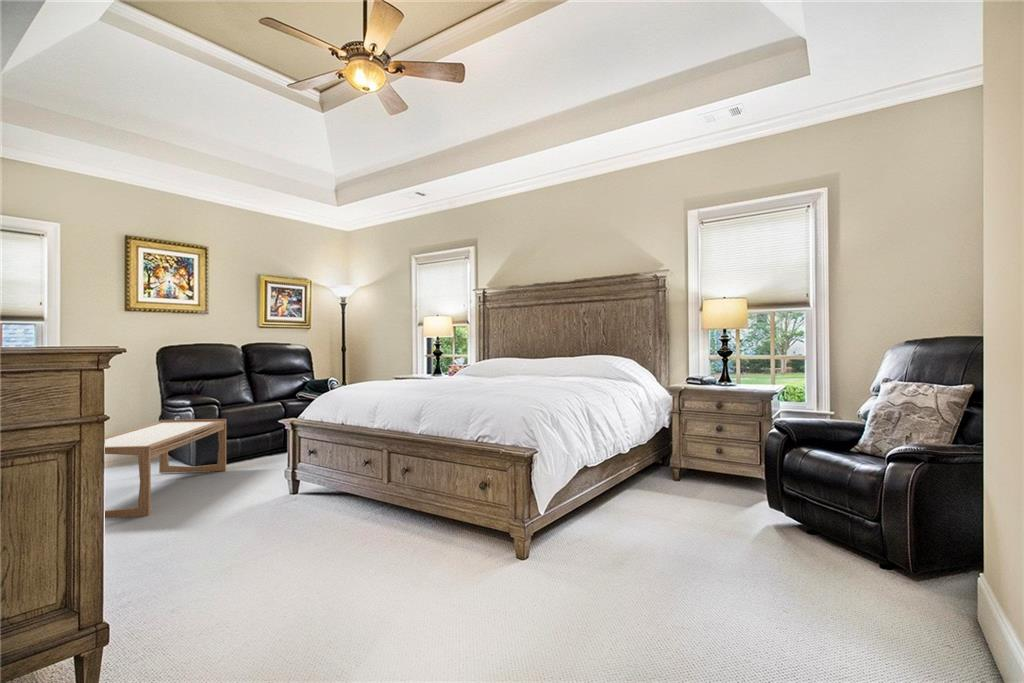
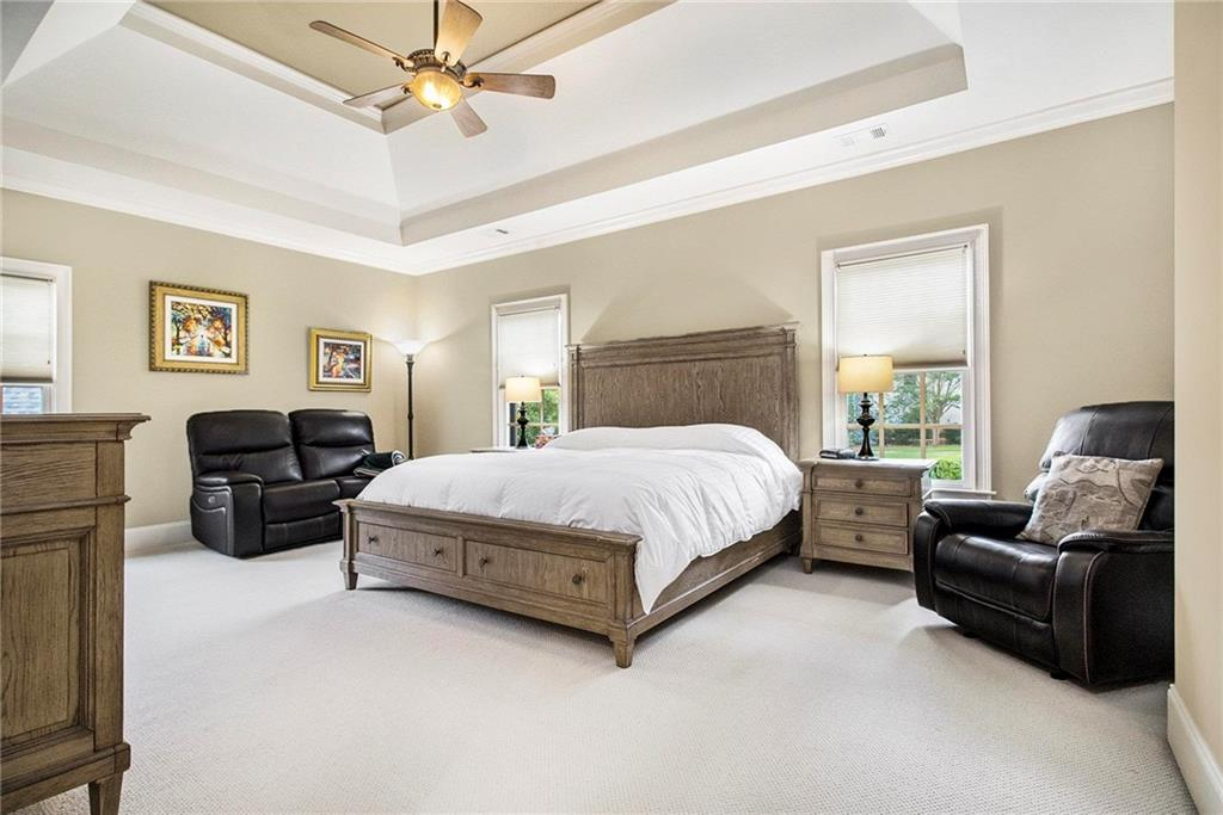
- coffee table [104,418,227,519]
